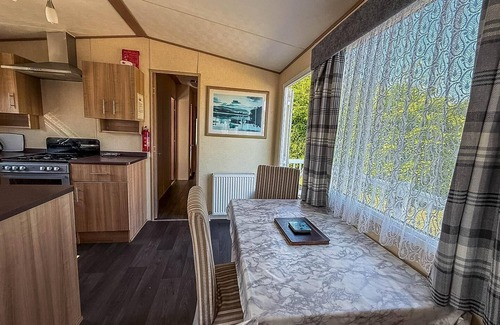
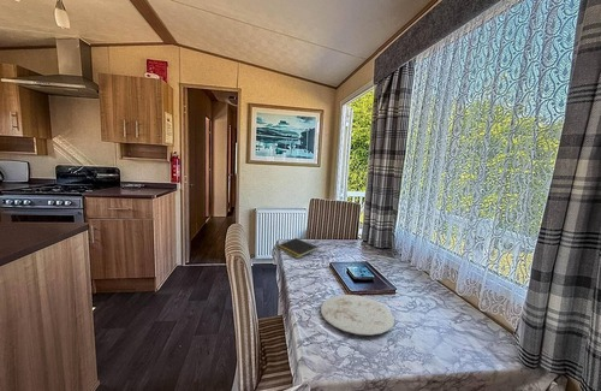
+ plate [320,294,395,336]
+ notepad [275,237,320,260]
